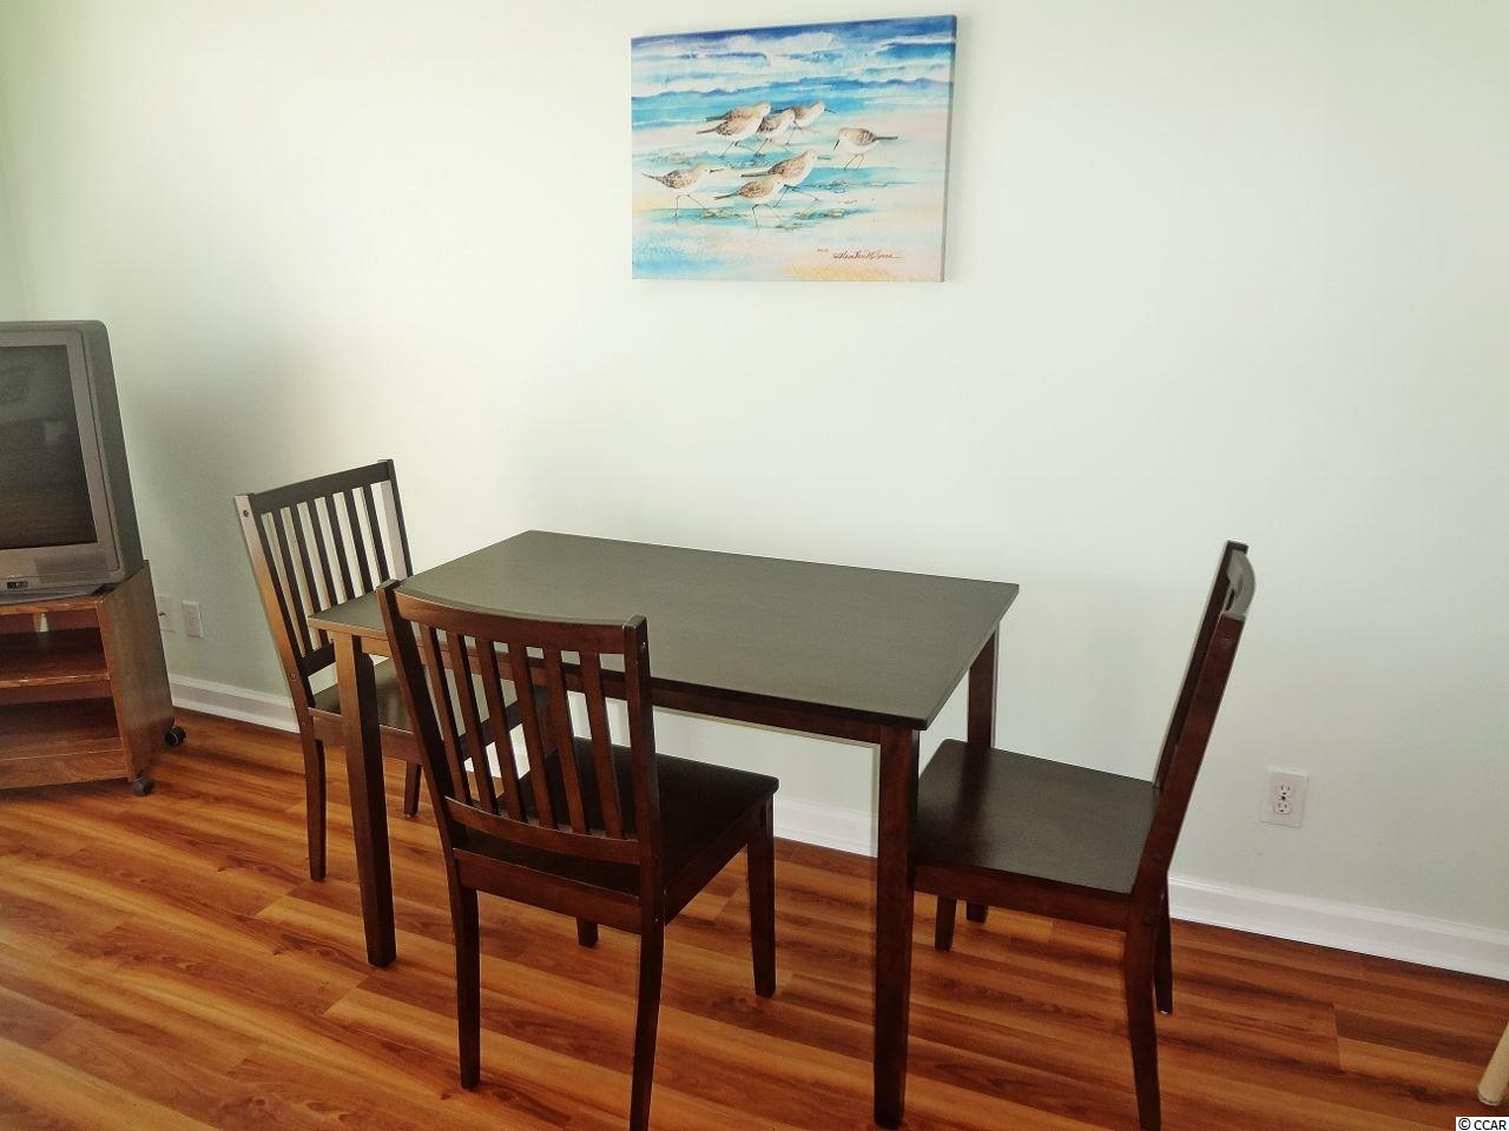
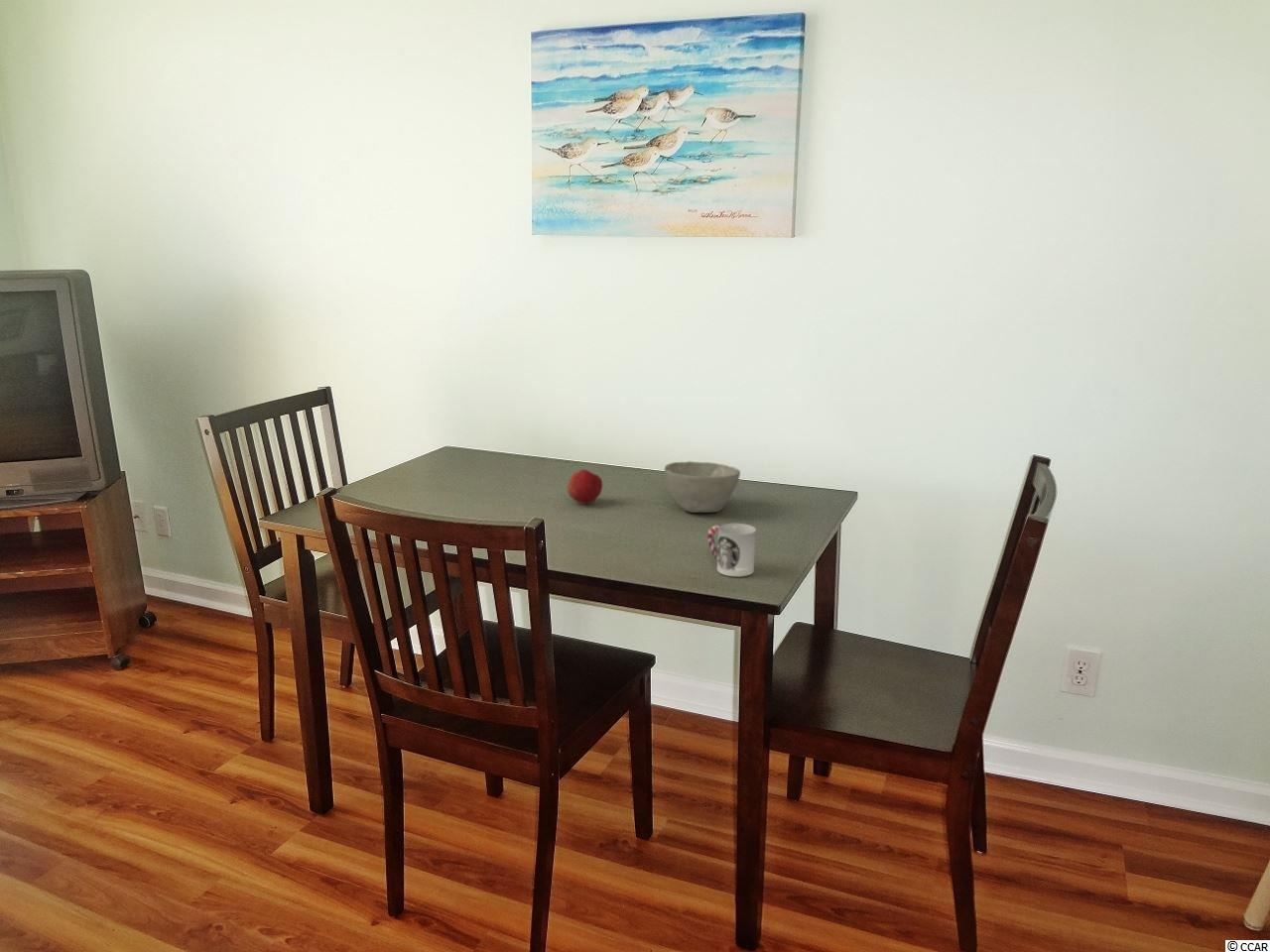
+ apple [567,468,603,505]
+ cup [706,523,757,577]
+ bowl [663,460,741,514]
